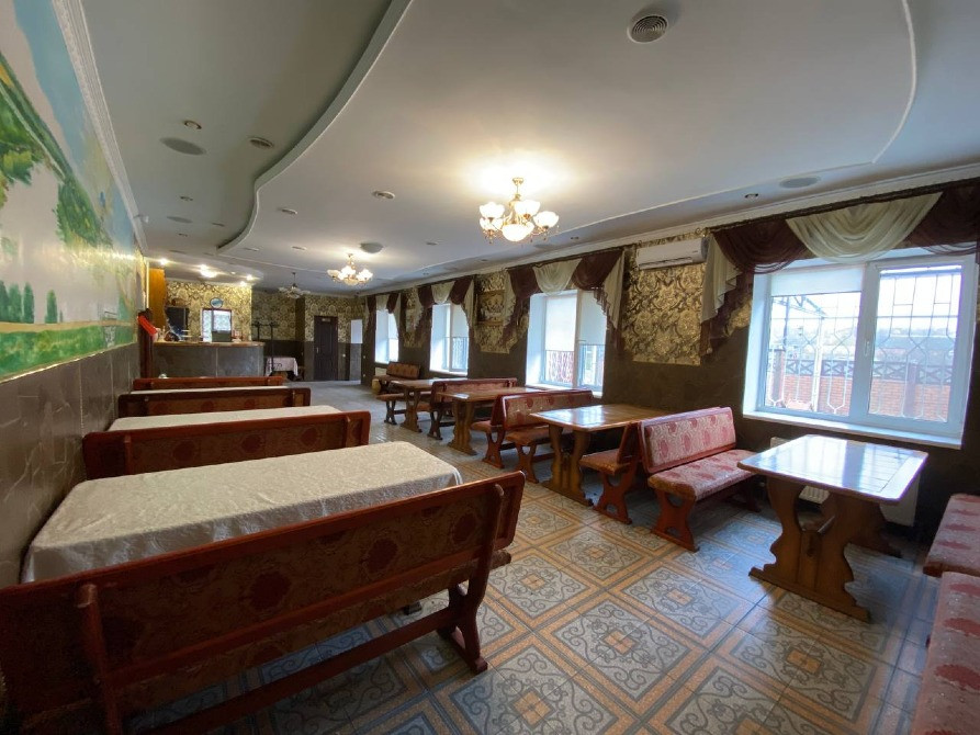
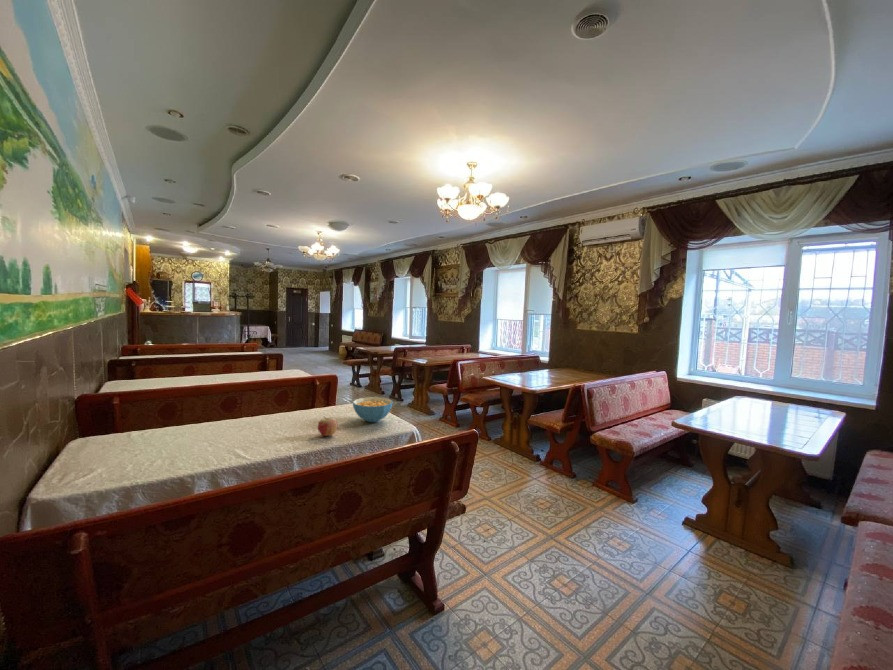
+ fruit [317,415,339,437]
+ cereal bowl [352,396,394,423]
